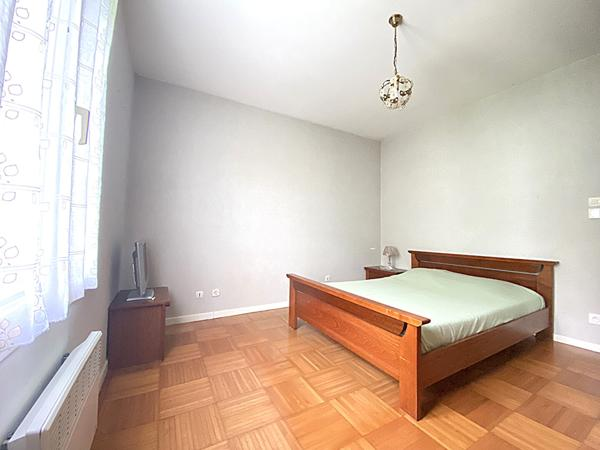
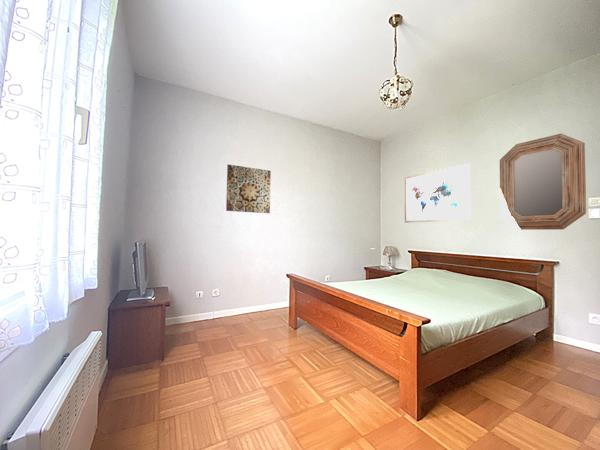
+ home mirror [499,133,587,231]
+ wall art [404,163,471,224]
+ wall art [225,163,272,214]
